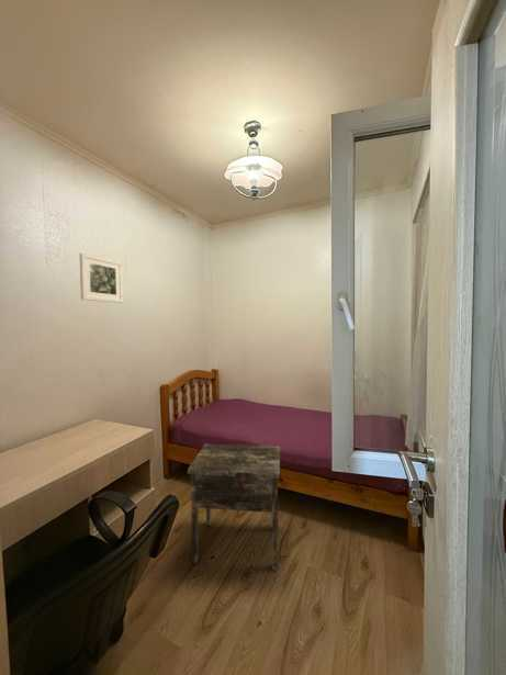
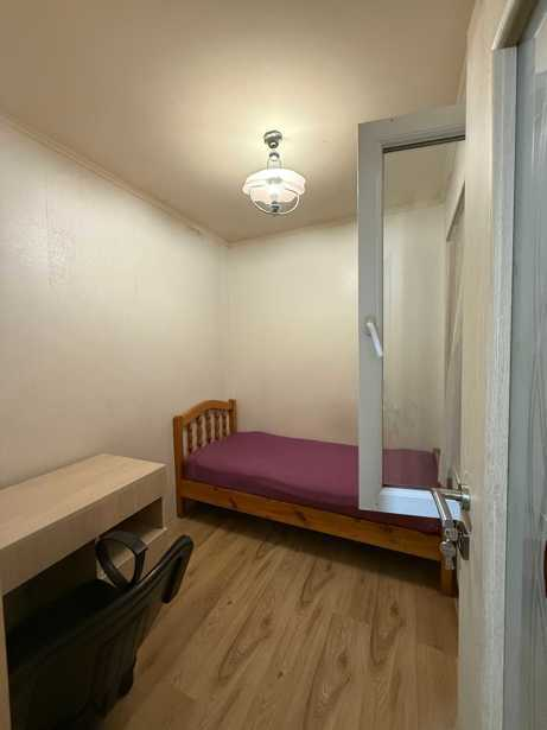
- side table [187,442,281,572]
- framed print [79,252,125,304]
